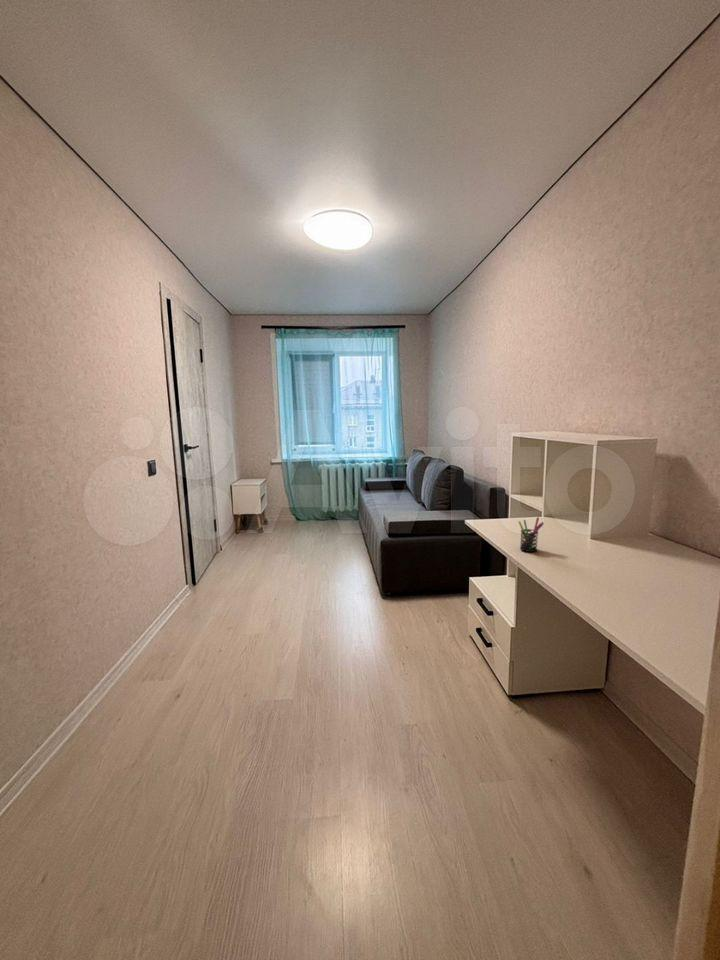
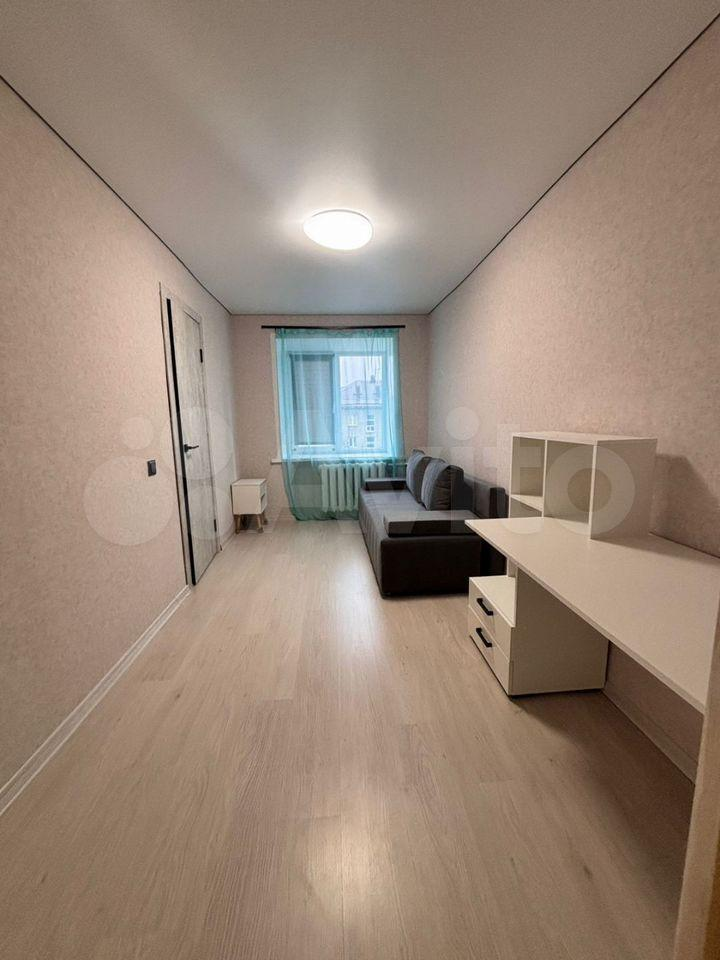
- pen holder [517,516,544,553]
